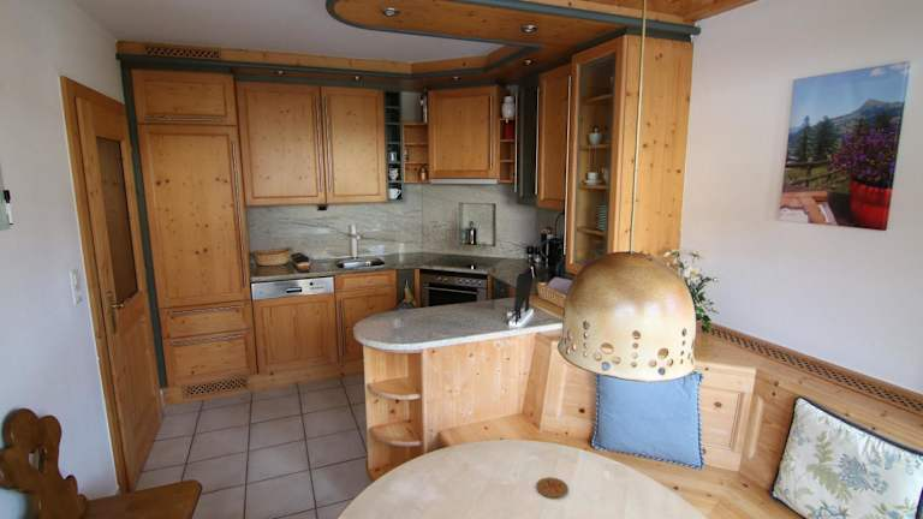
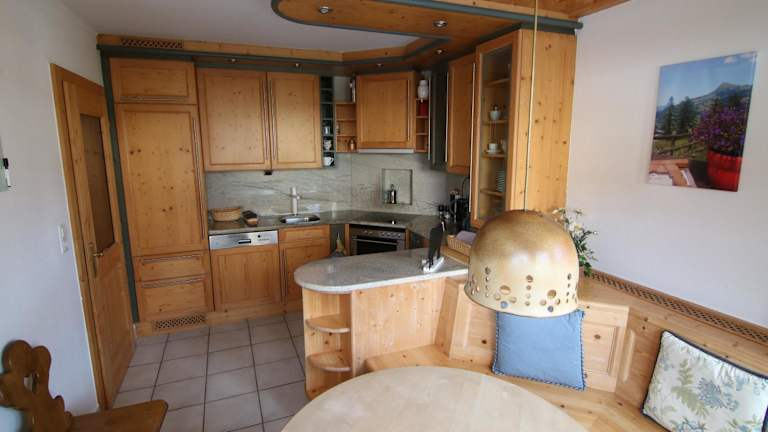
- coaster [536,476,570,499]
